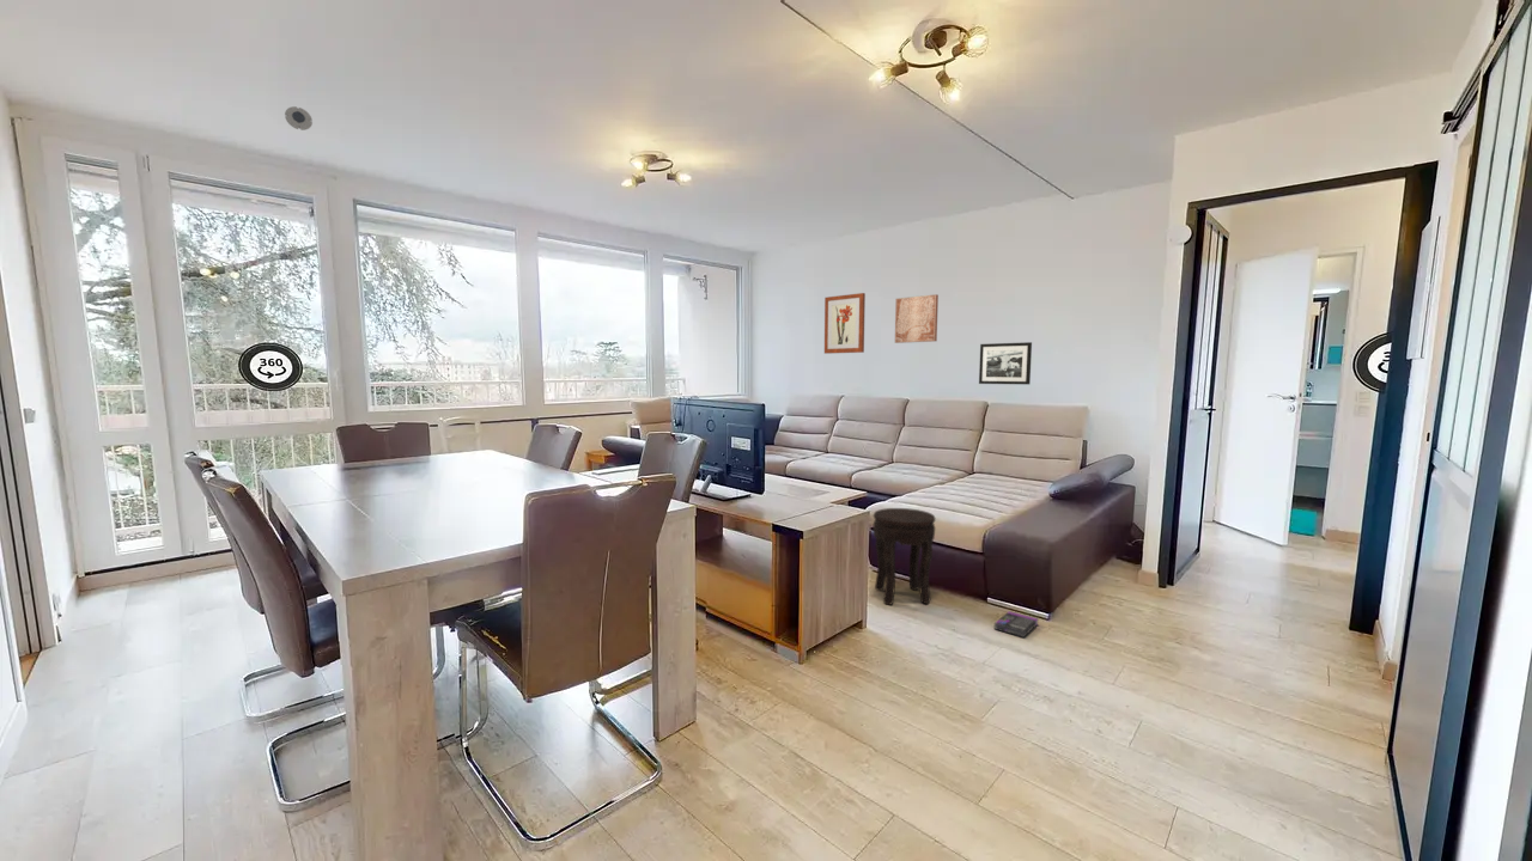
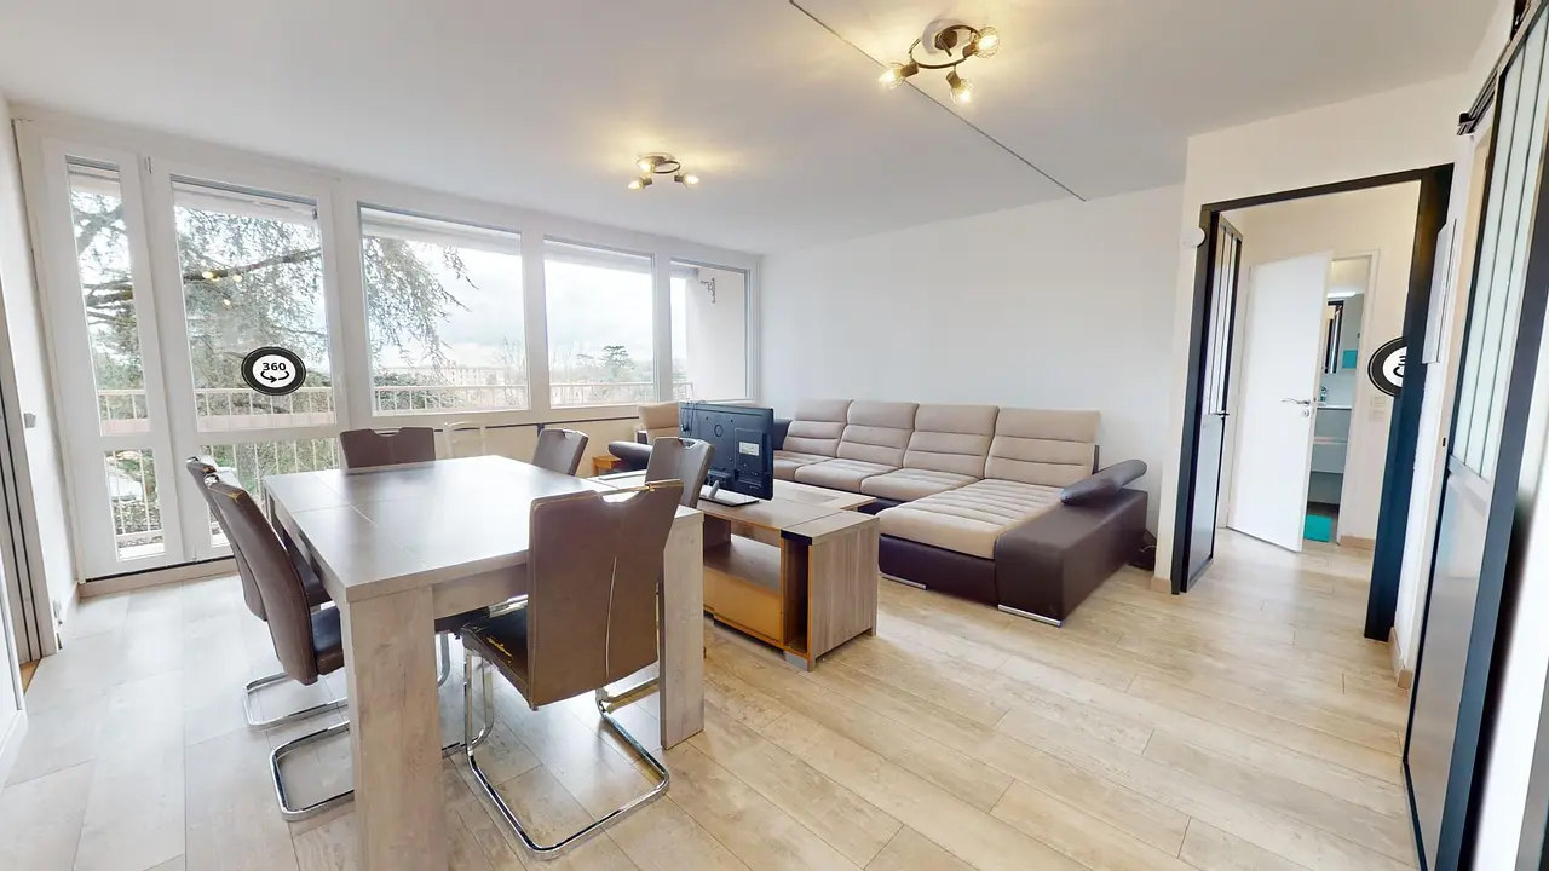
- wall art [894,293,940,344]
- picture frame [978,341,1033,385]
- box [993,610,1039,639]
- smoke detector [284,105,314,132]
- wall art [823,292,867,355]
- side table [873,507,937,606]
